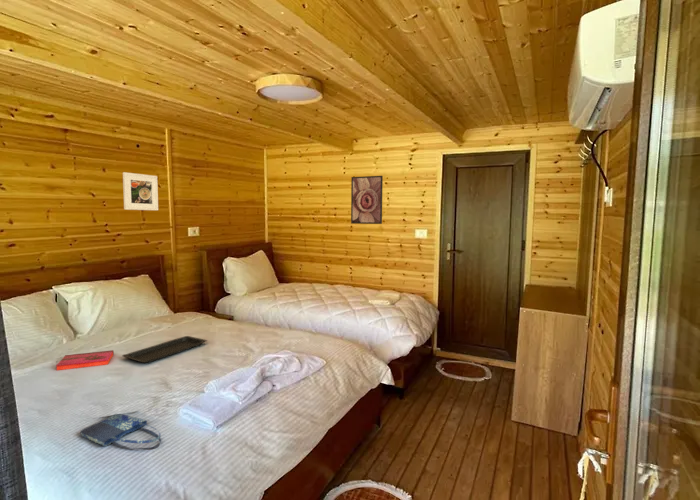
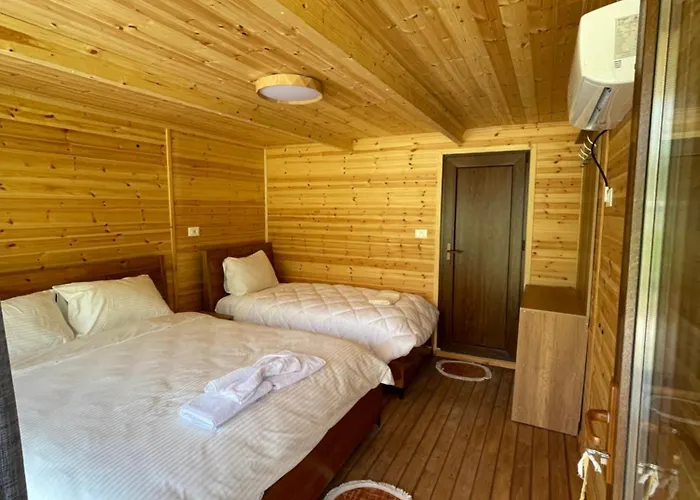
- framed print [350,175,384,225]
- hardback book [55,349,115,372]
- serving tray [121,335,209,364]
- shopping bag [79,413,162,451]
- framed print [122,171,159,211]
